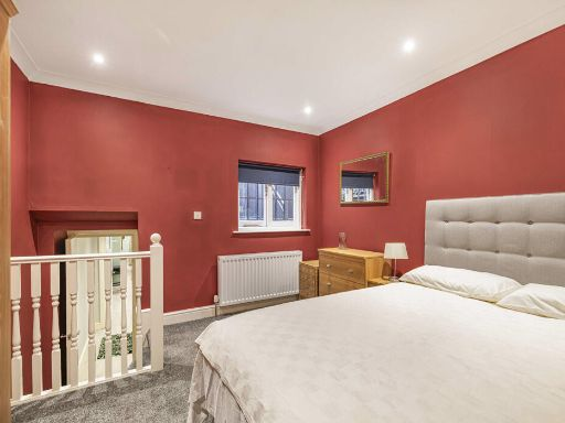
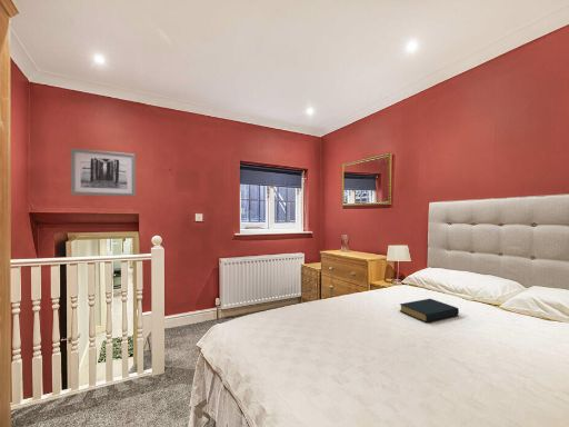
+ hardback book [398,298,460,324]
+ wall art [70,147,137,197]
